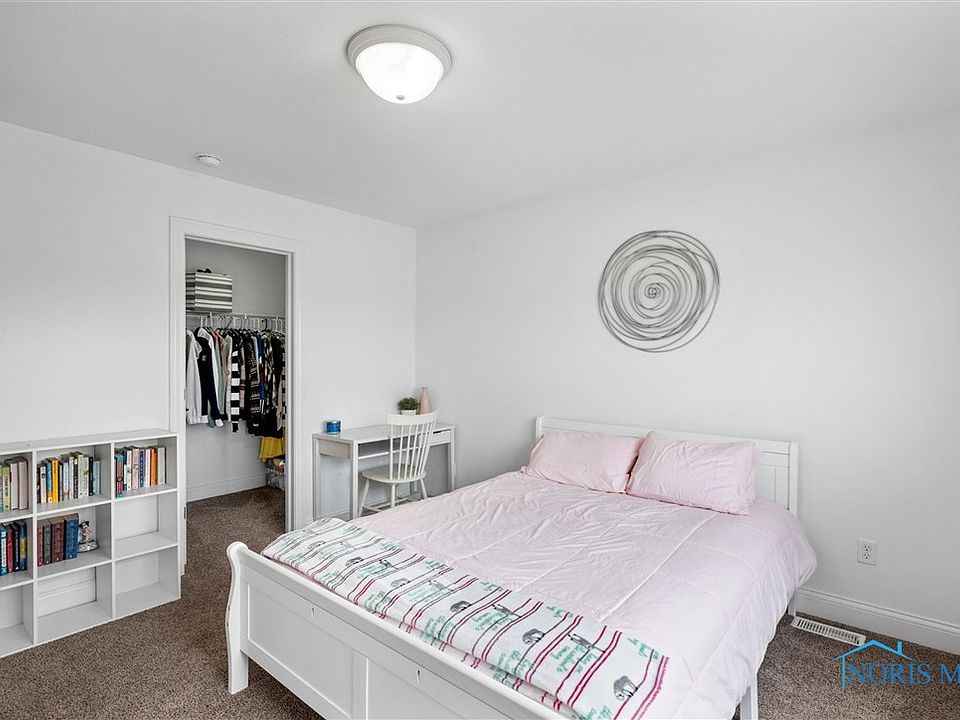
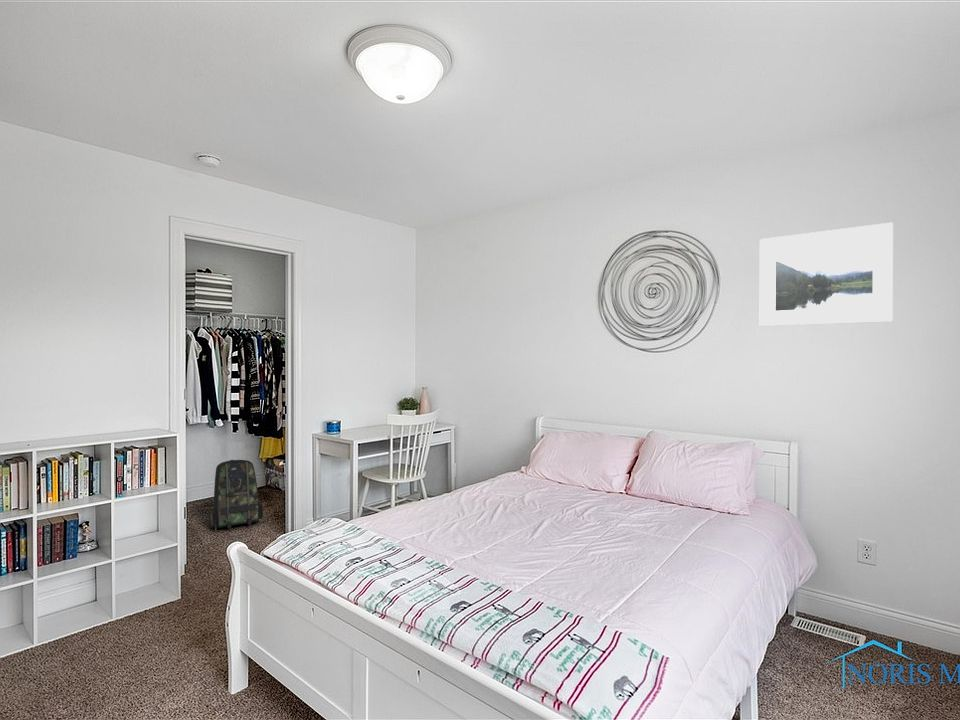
+ backpack [209,459,264,533]
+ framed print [759,222,894,327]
